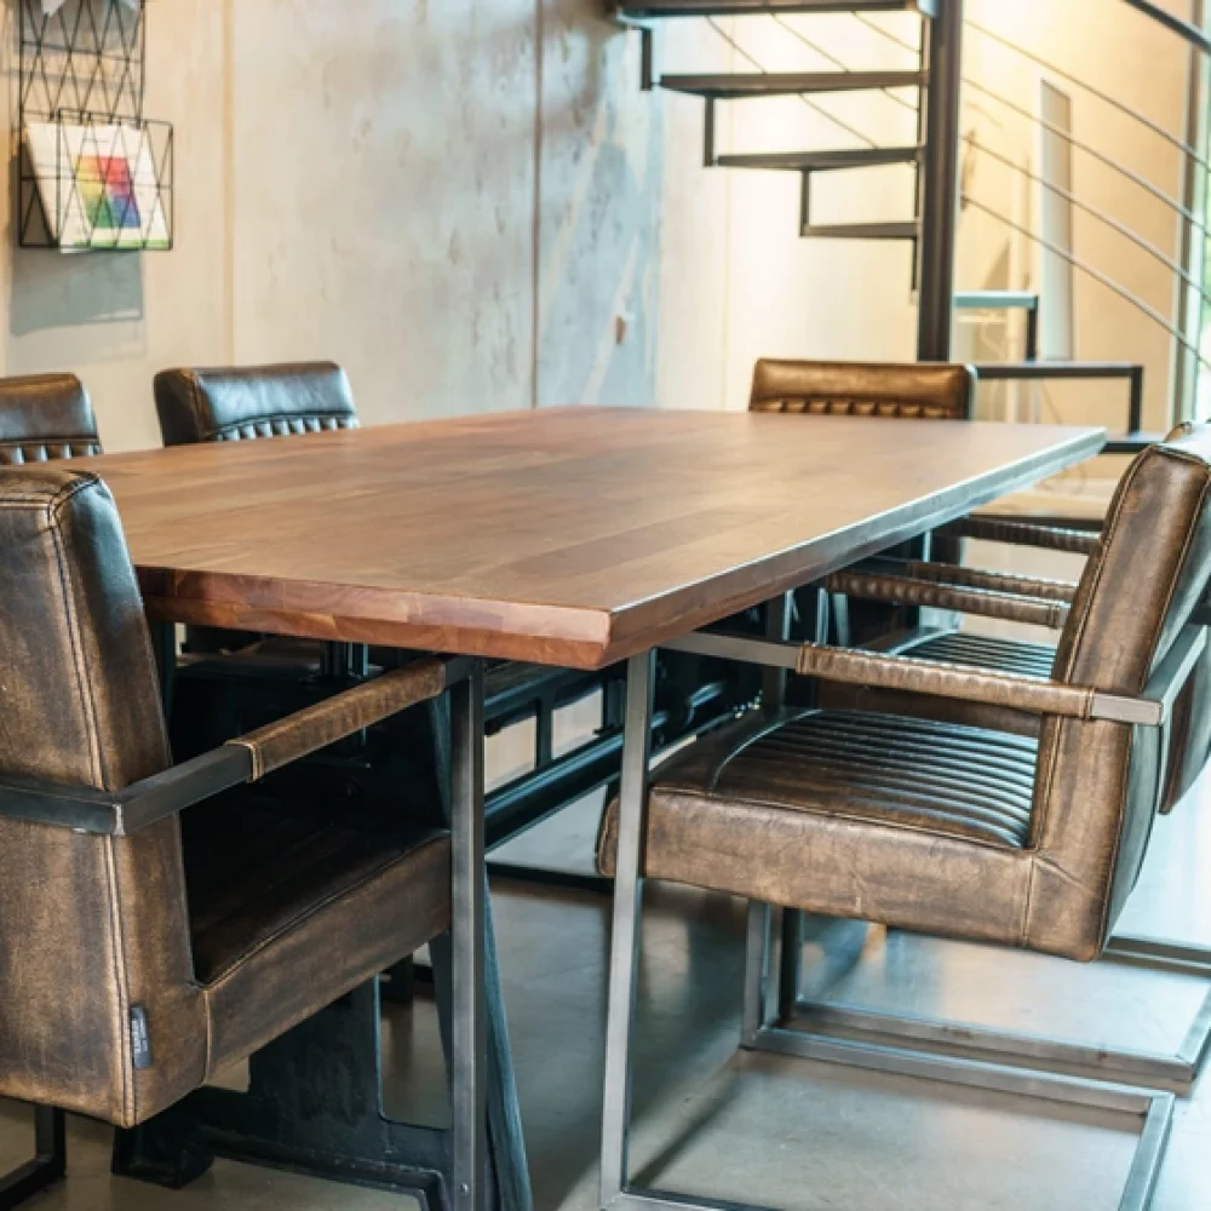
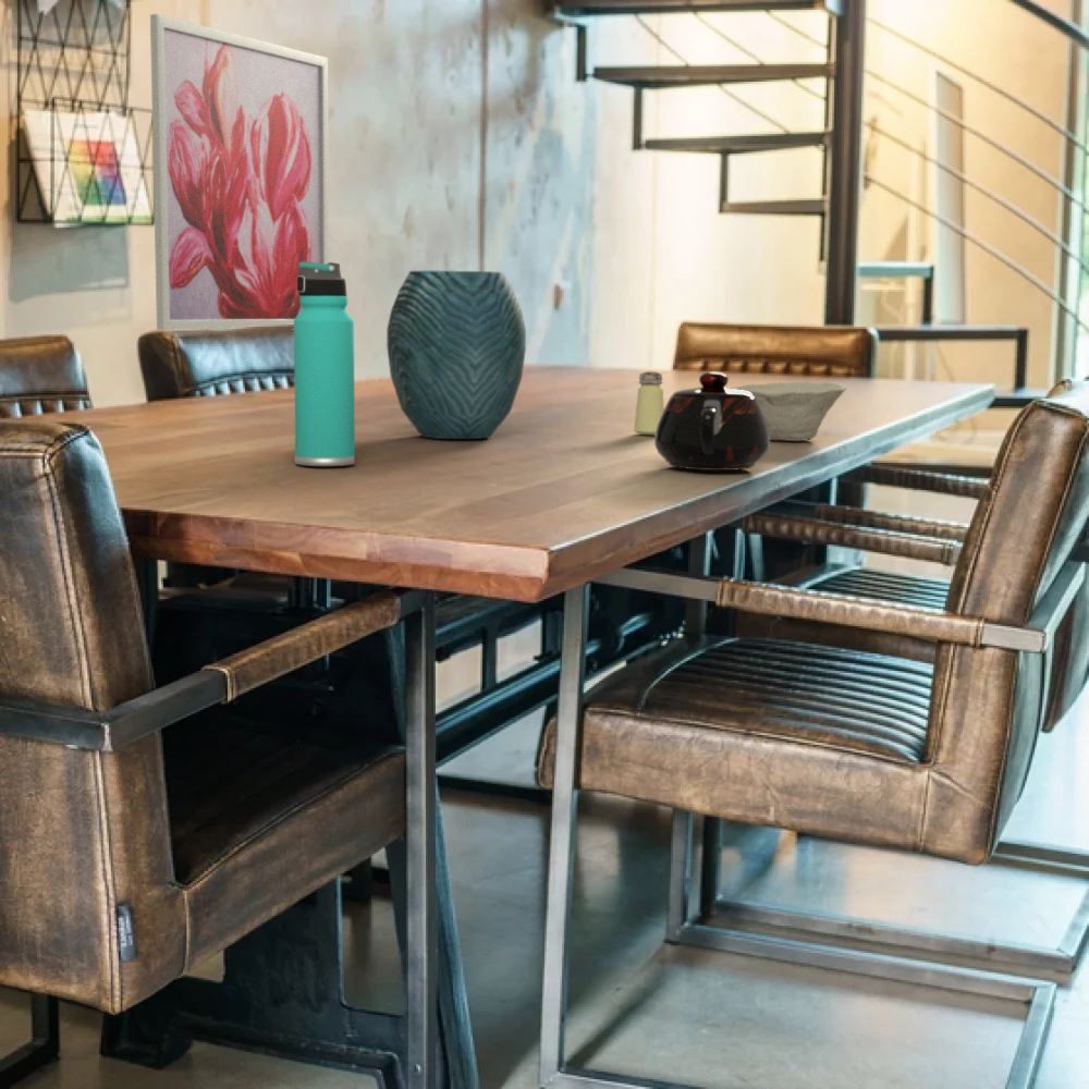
+ bowl [732,381,847,442]
+ saltshaker [633,370,665,436]
+ wall art [149,13,330,331]
+ thermos bottle [293,261,356,467]
+ vase [386,270,527,440]
+ teapot [653,371,771,472]
